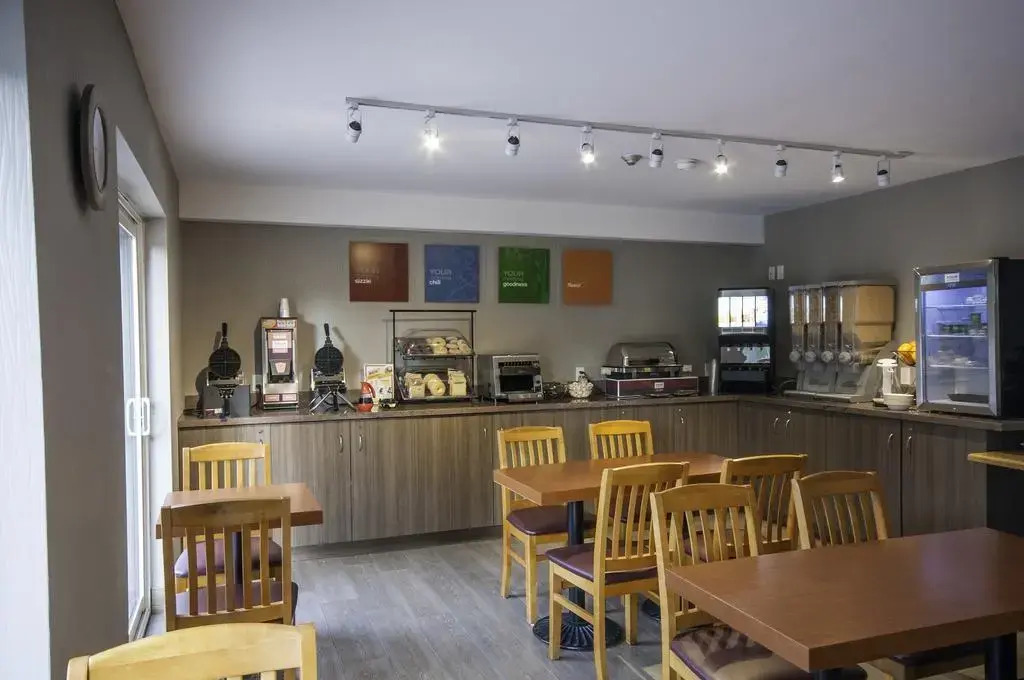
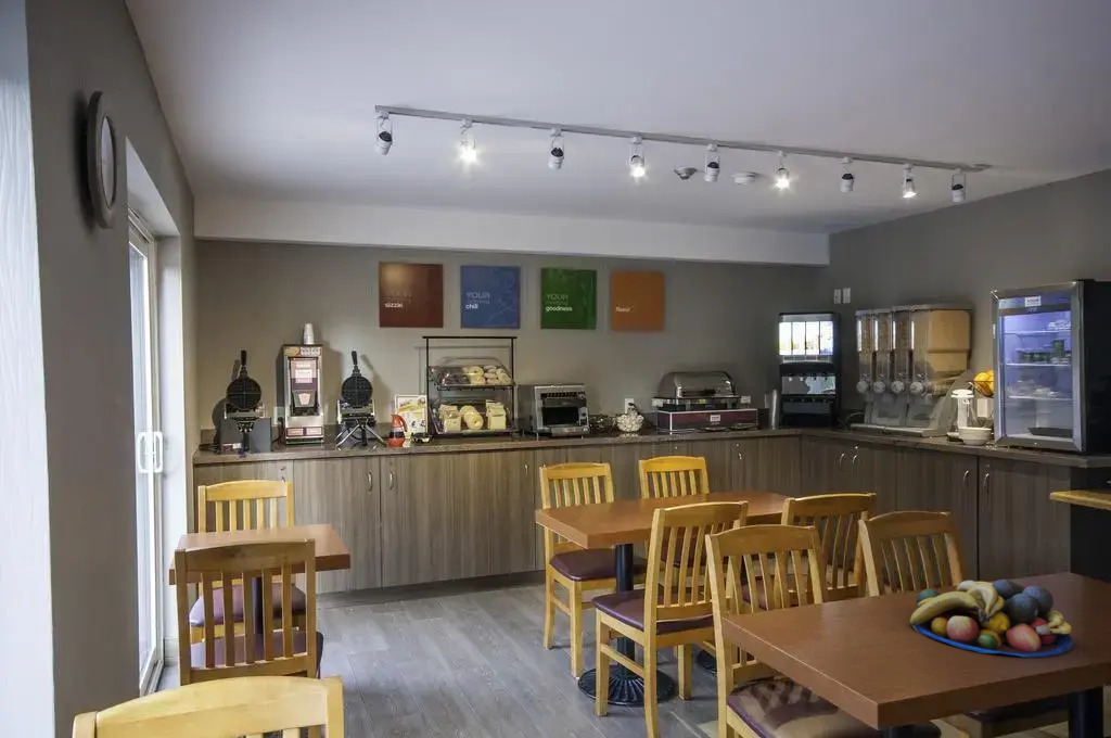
+ fruit bowl [909,578,1074,659]
